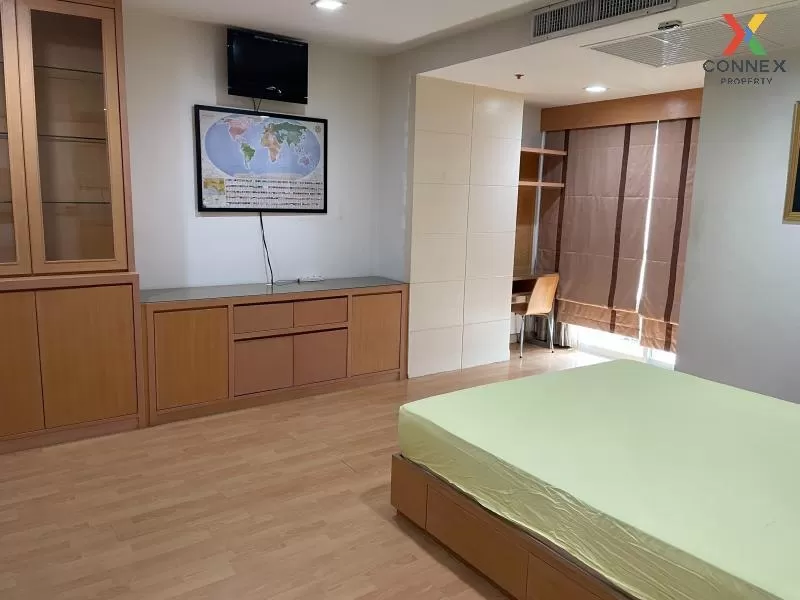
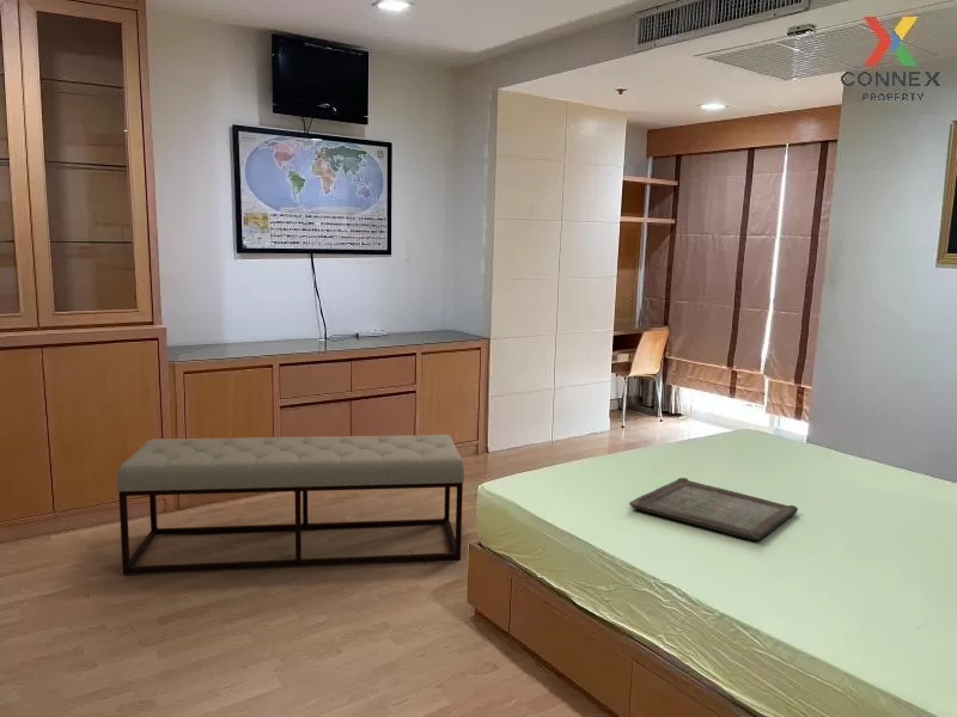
+ bench [115,434,467,576]
+ serving tray [628,477,799,541]
